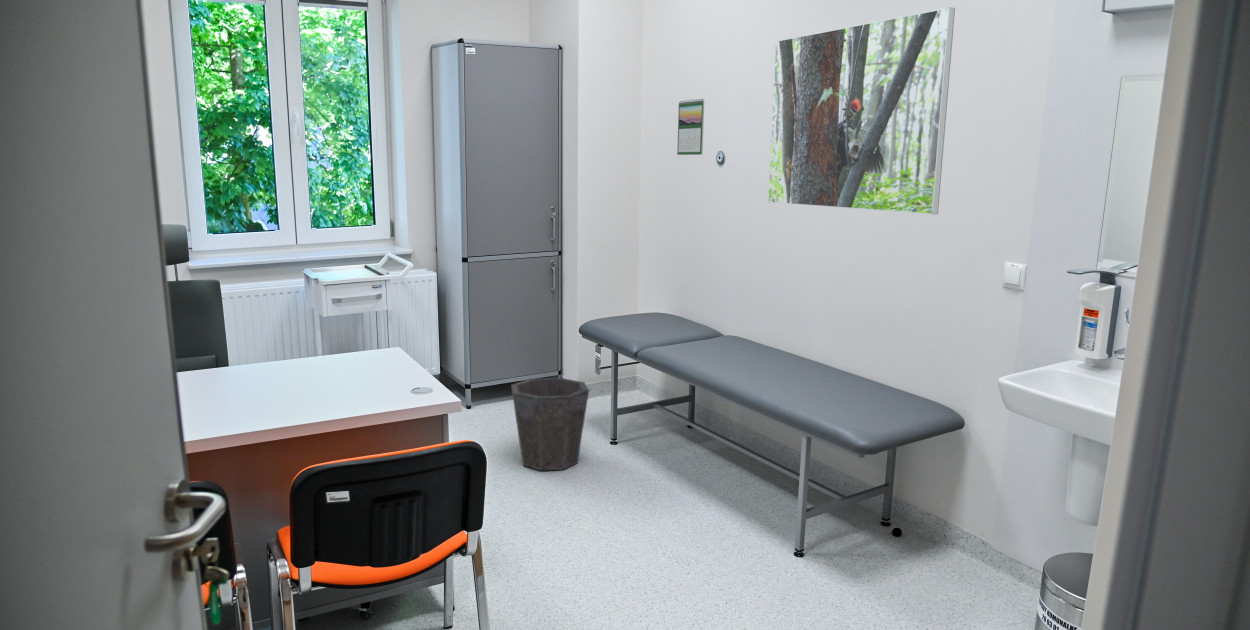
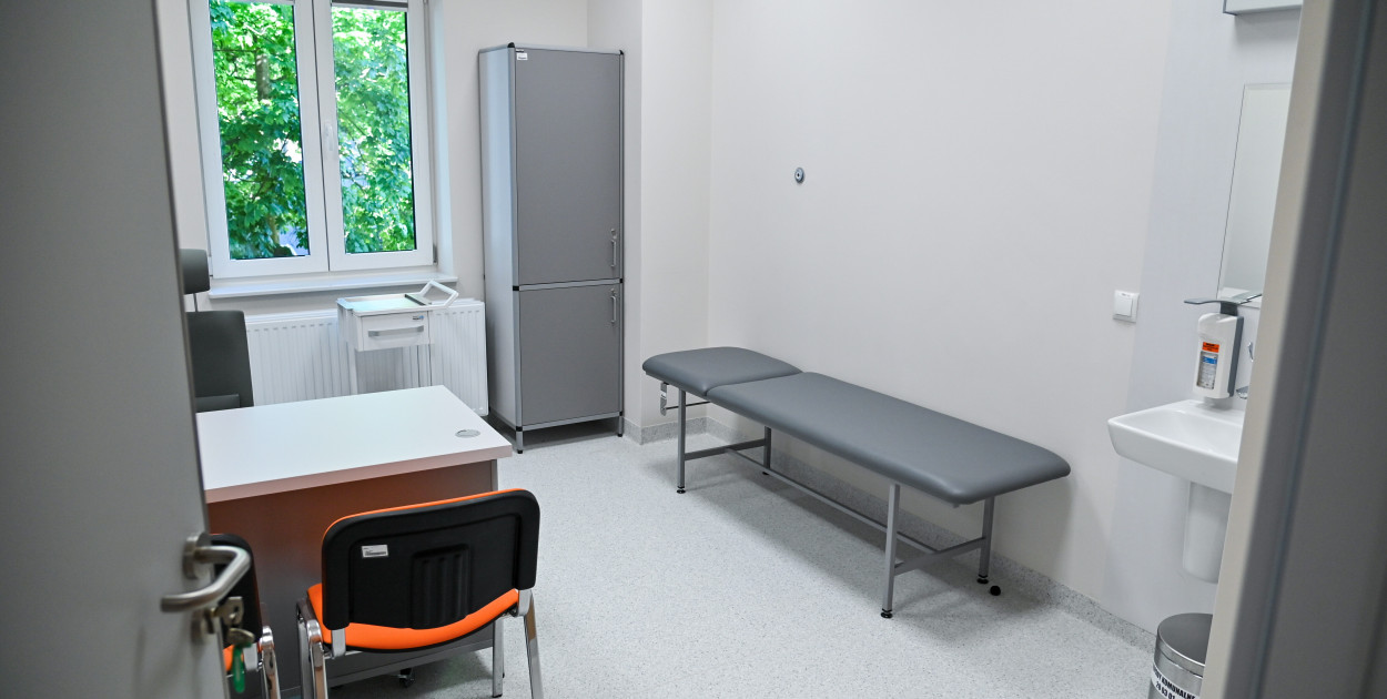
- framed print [767,6,956,216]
- calendar [676,98,705,156]
- waste bin [510,377,590,472]
